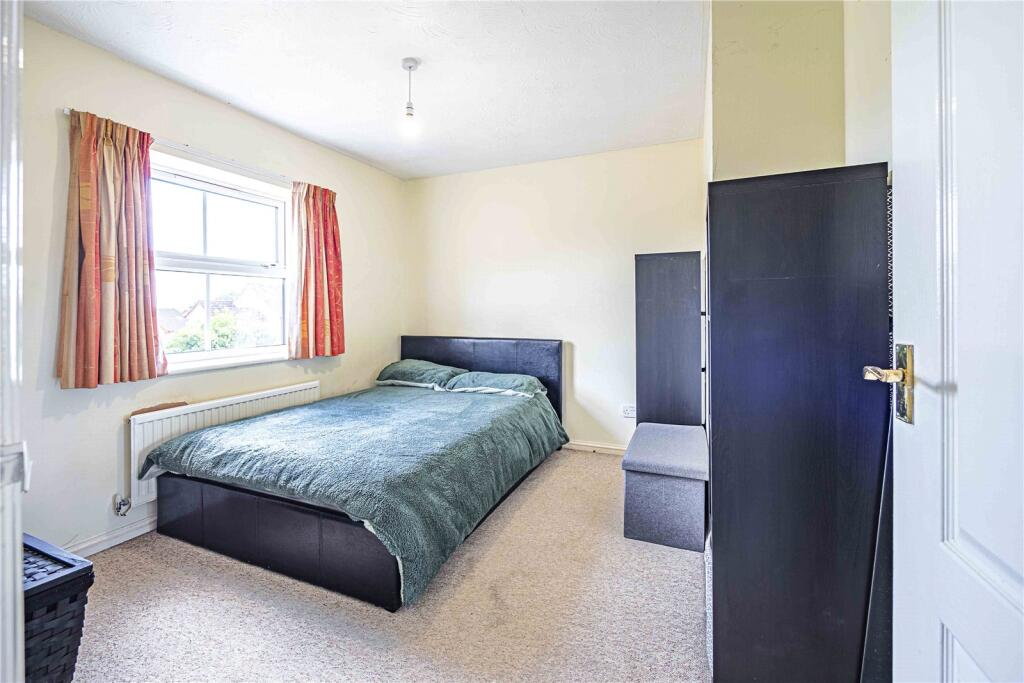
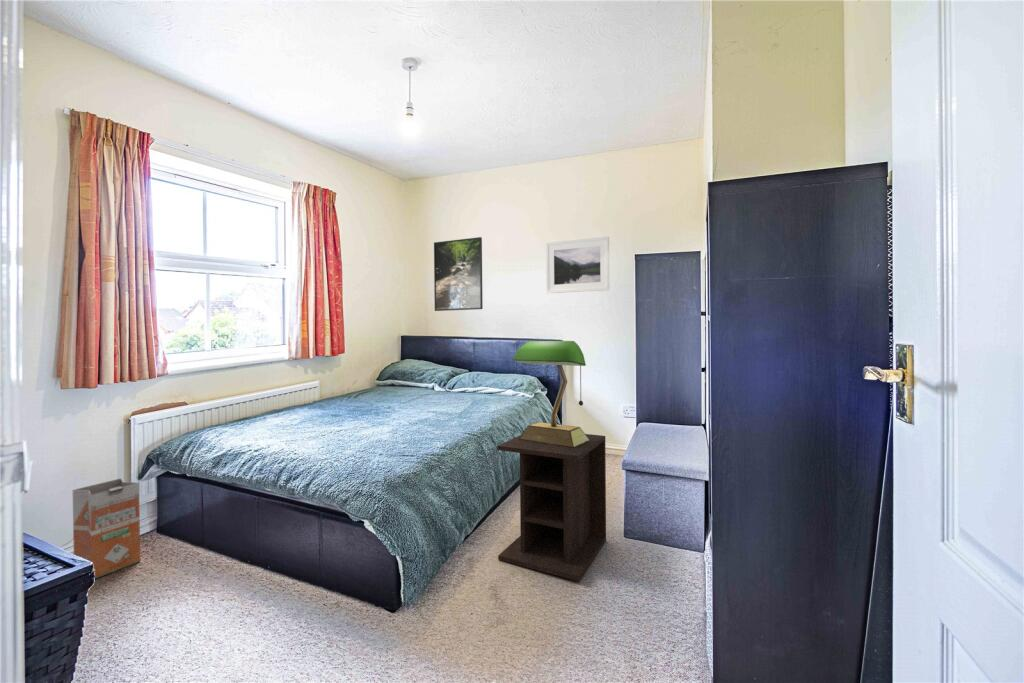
+ nightstand [496,433,607,582]
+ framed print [545,236,610,294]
+ waste bin [72,477,141,580]
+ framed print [433,236,484,312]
+ table lamp [511,340,590,448]
